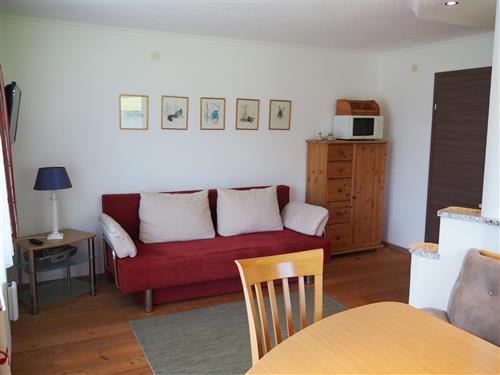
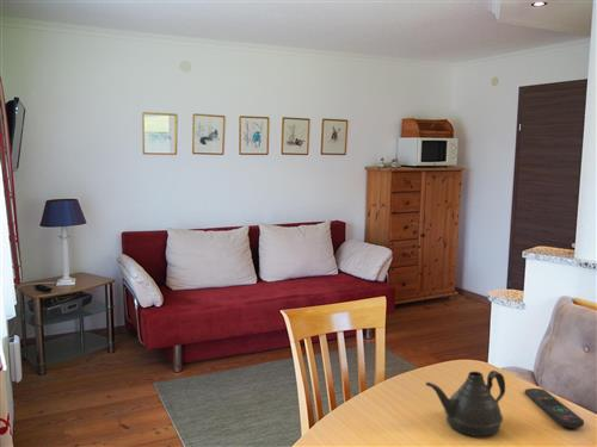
+ teapot [425,370,506,437]
+ remote control [523,387,585,429]
